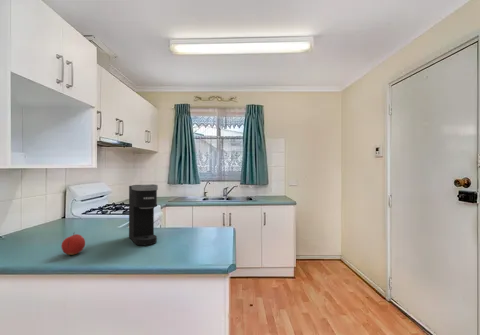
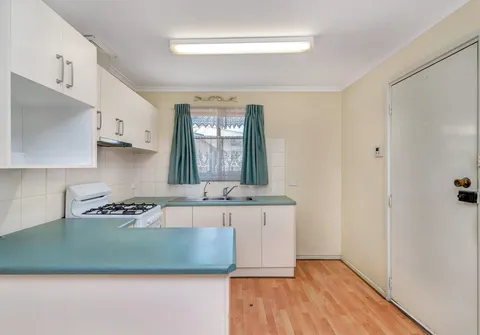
- coffee maker [128,183,159,246]
- fruit [60,231,86,256]
